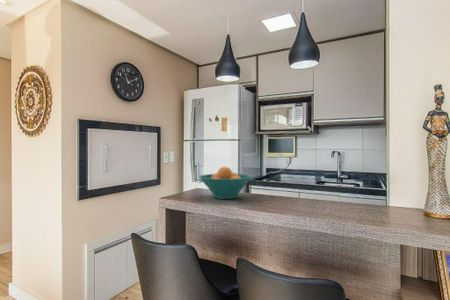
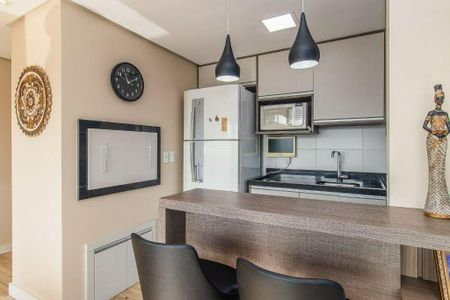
- fruit bowl [198,166,253,200]
